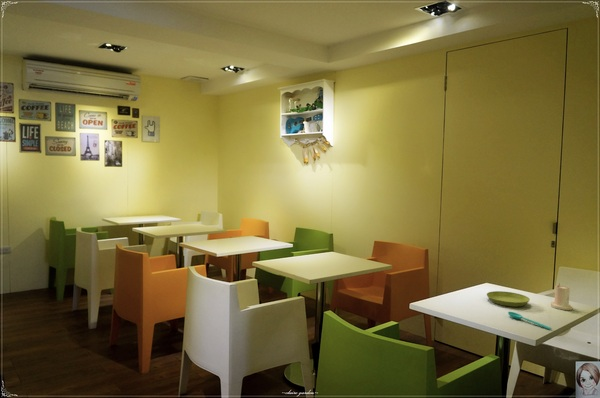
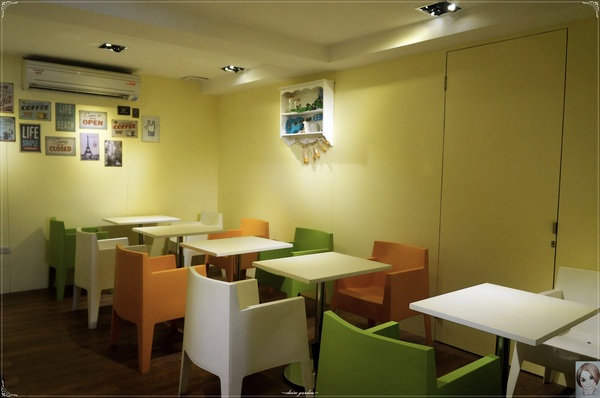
- saucer [486,290,531,308]
- spoon [507,311,552,330]
- candle [550,282,573,311]
